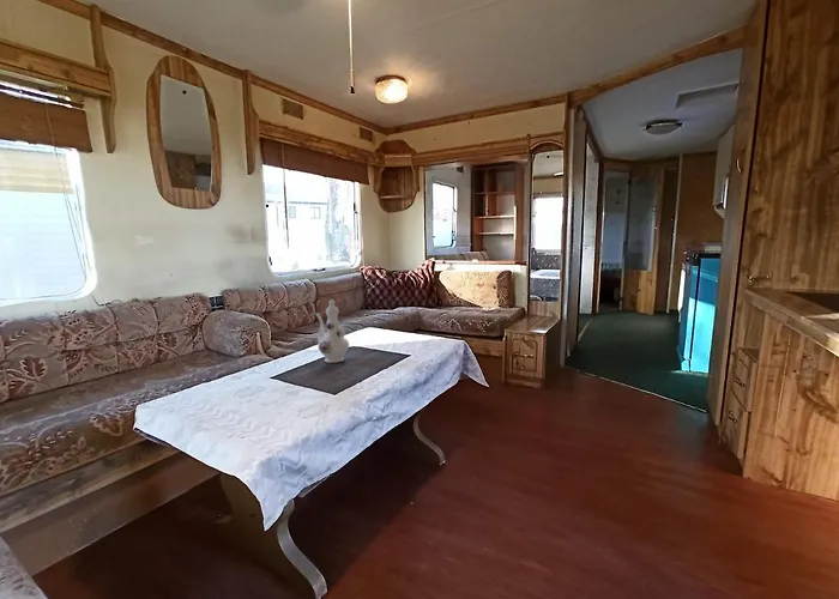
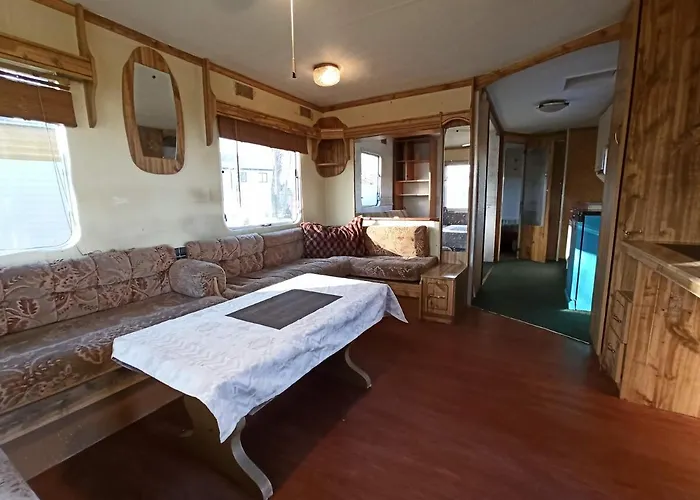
- chinaware [314,298,350,364]
